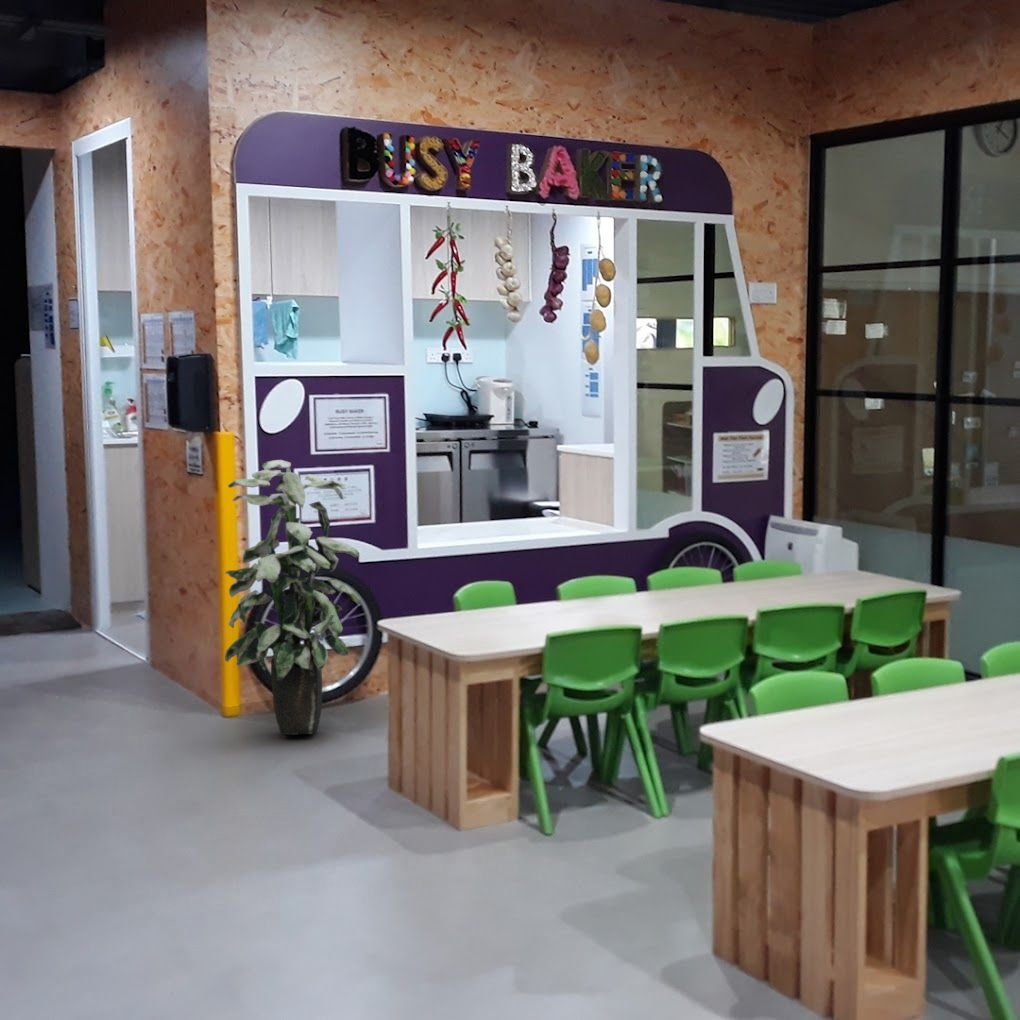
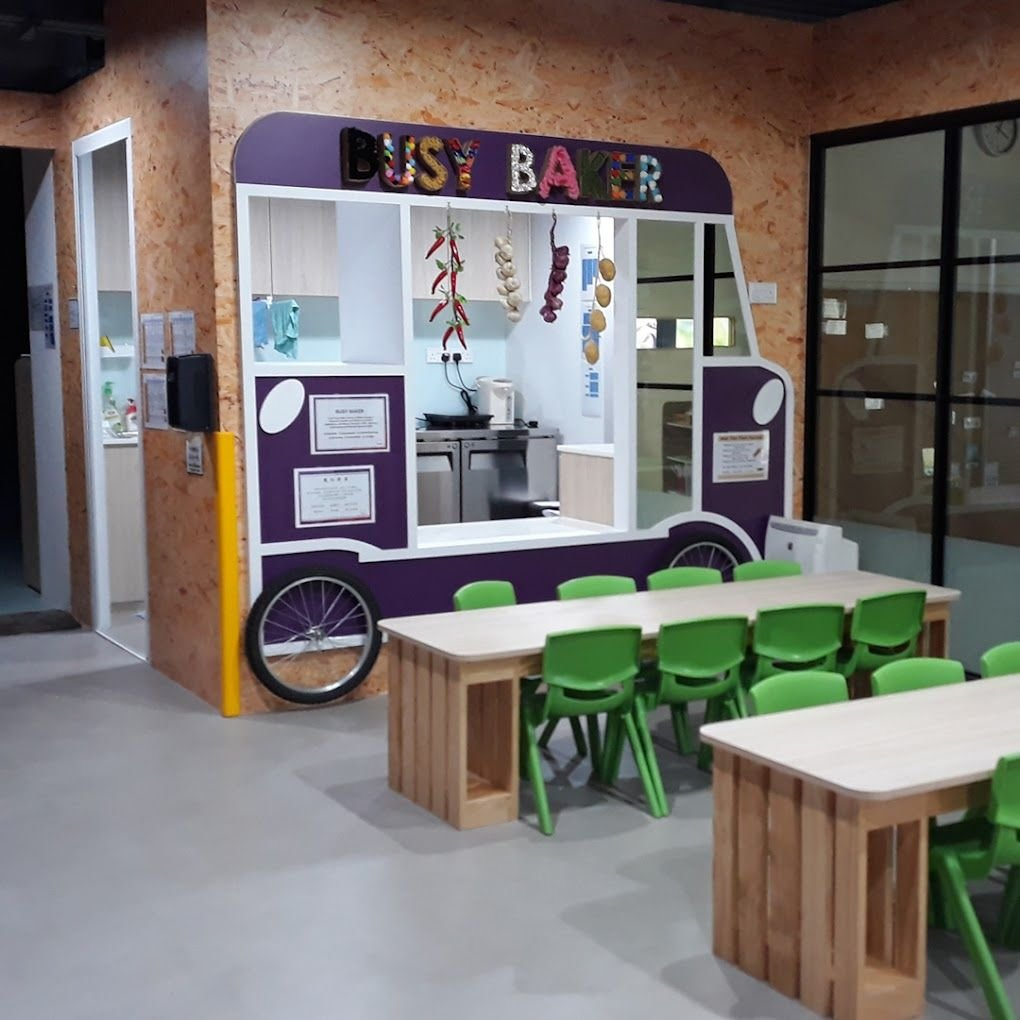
- indoor plant [224,459,361,736]
